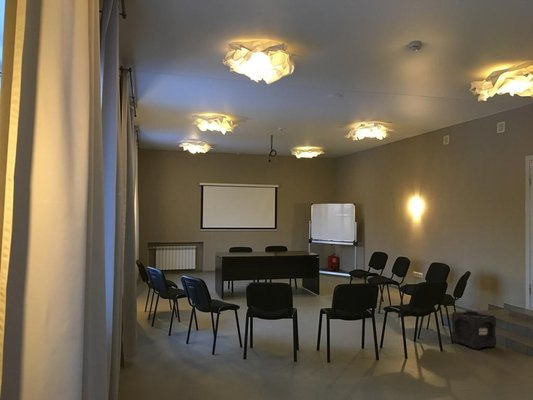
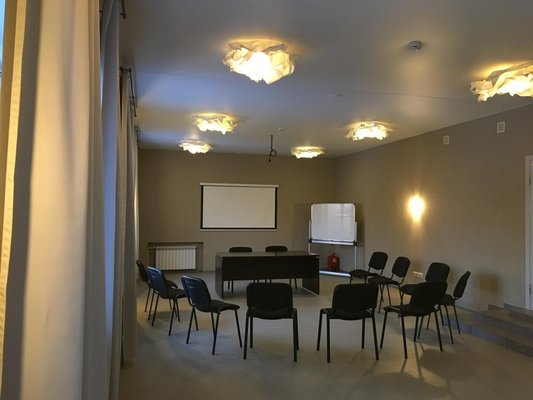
- storage crate [451,309,497,350]
